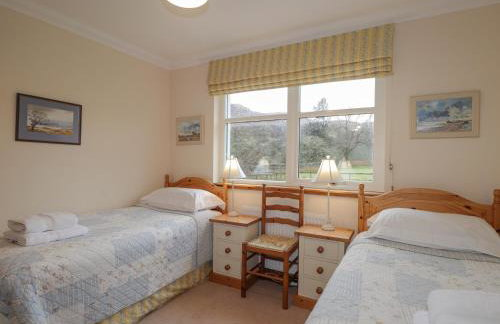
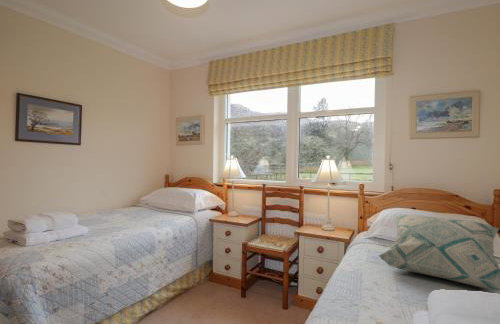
+ decorative pillow [378,214,500,292]
